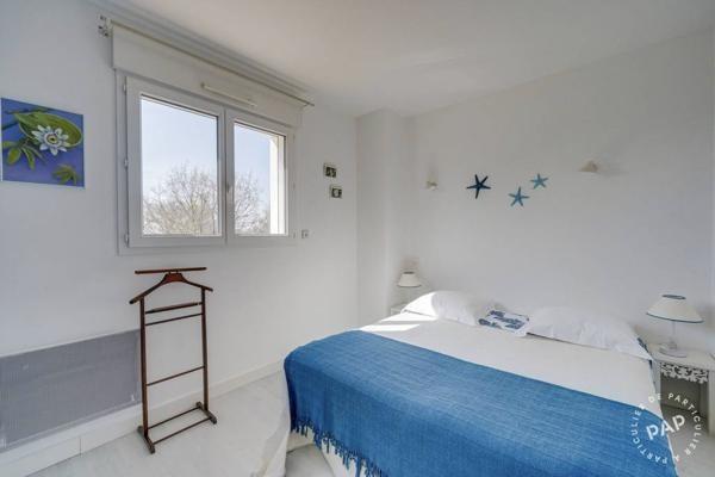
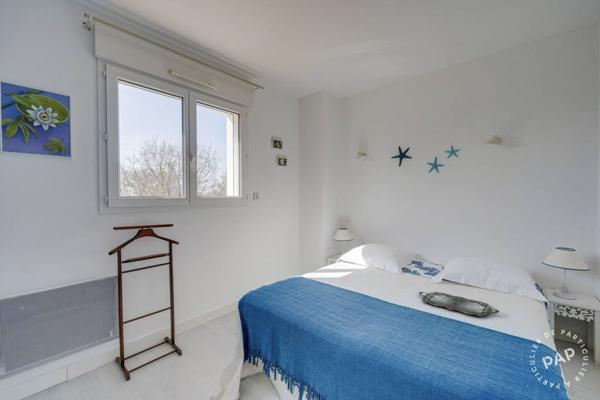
+ serving tray [418,291,500,317]
